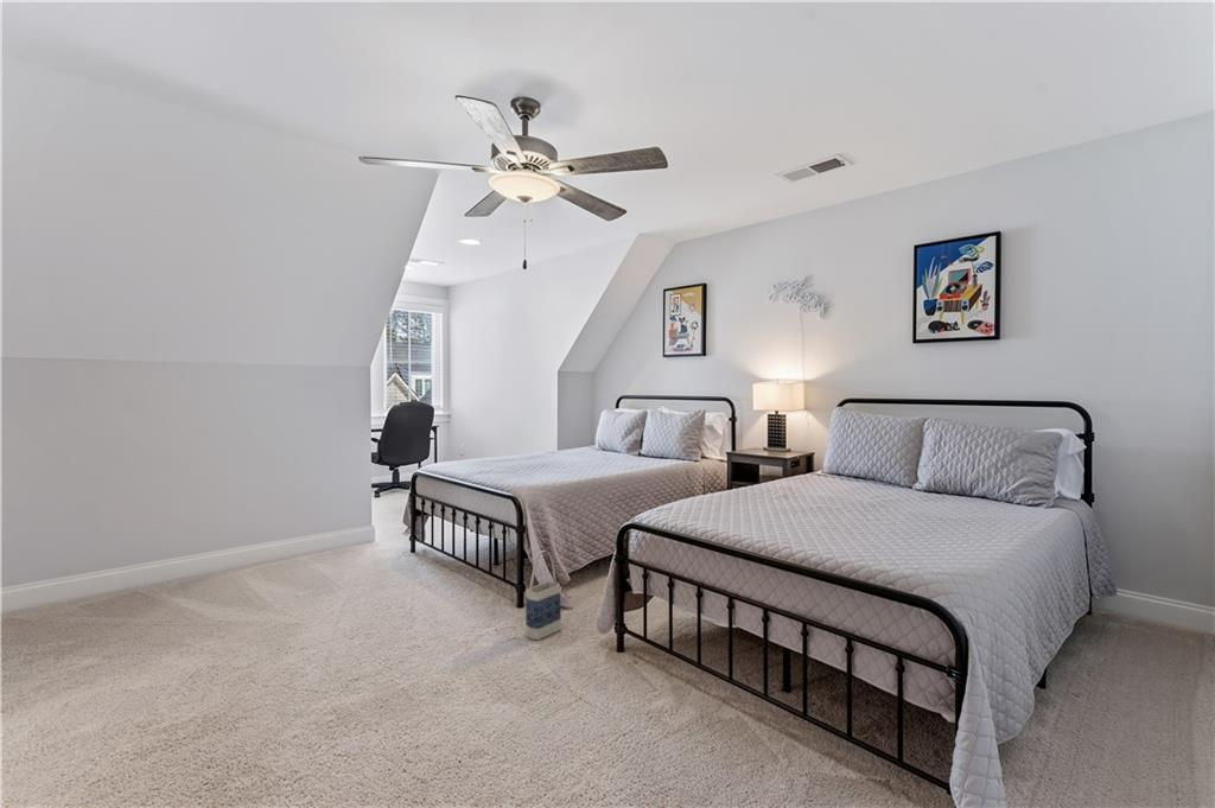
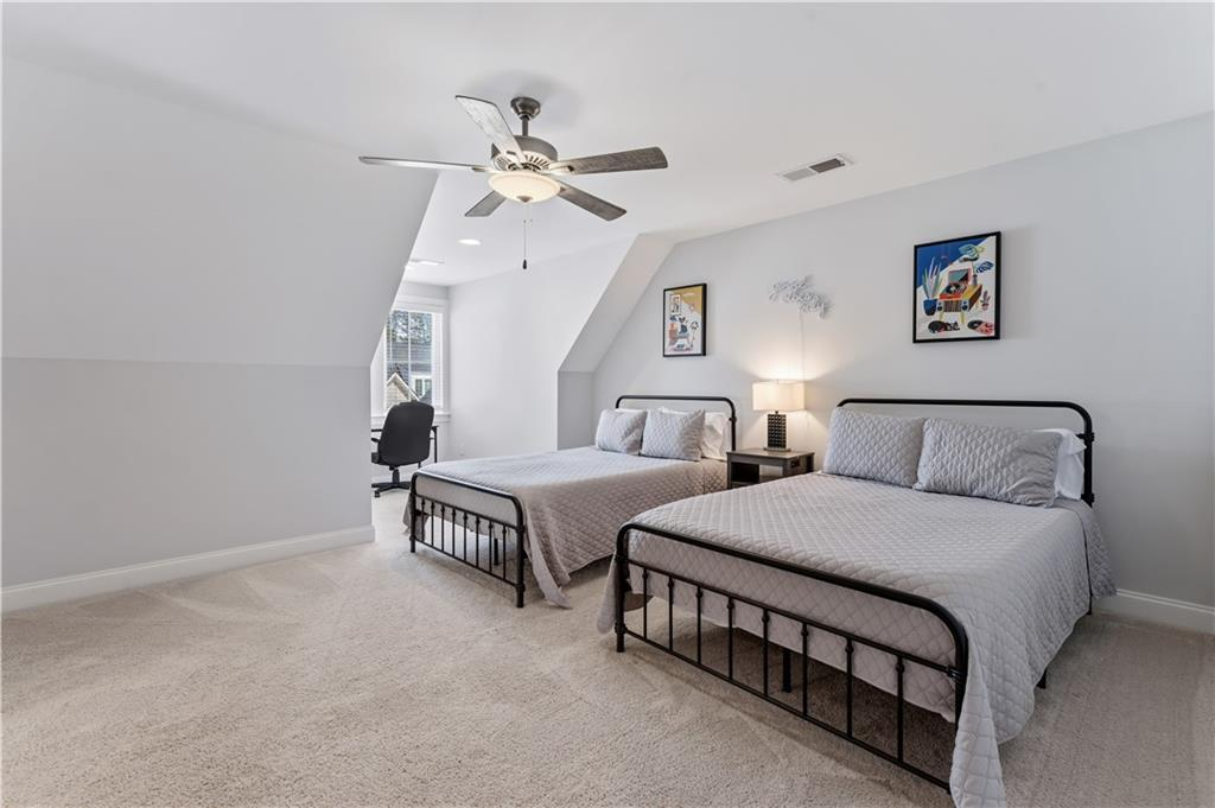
- bag [524,549,562,641]
